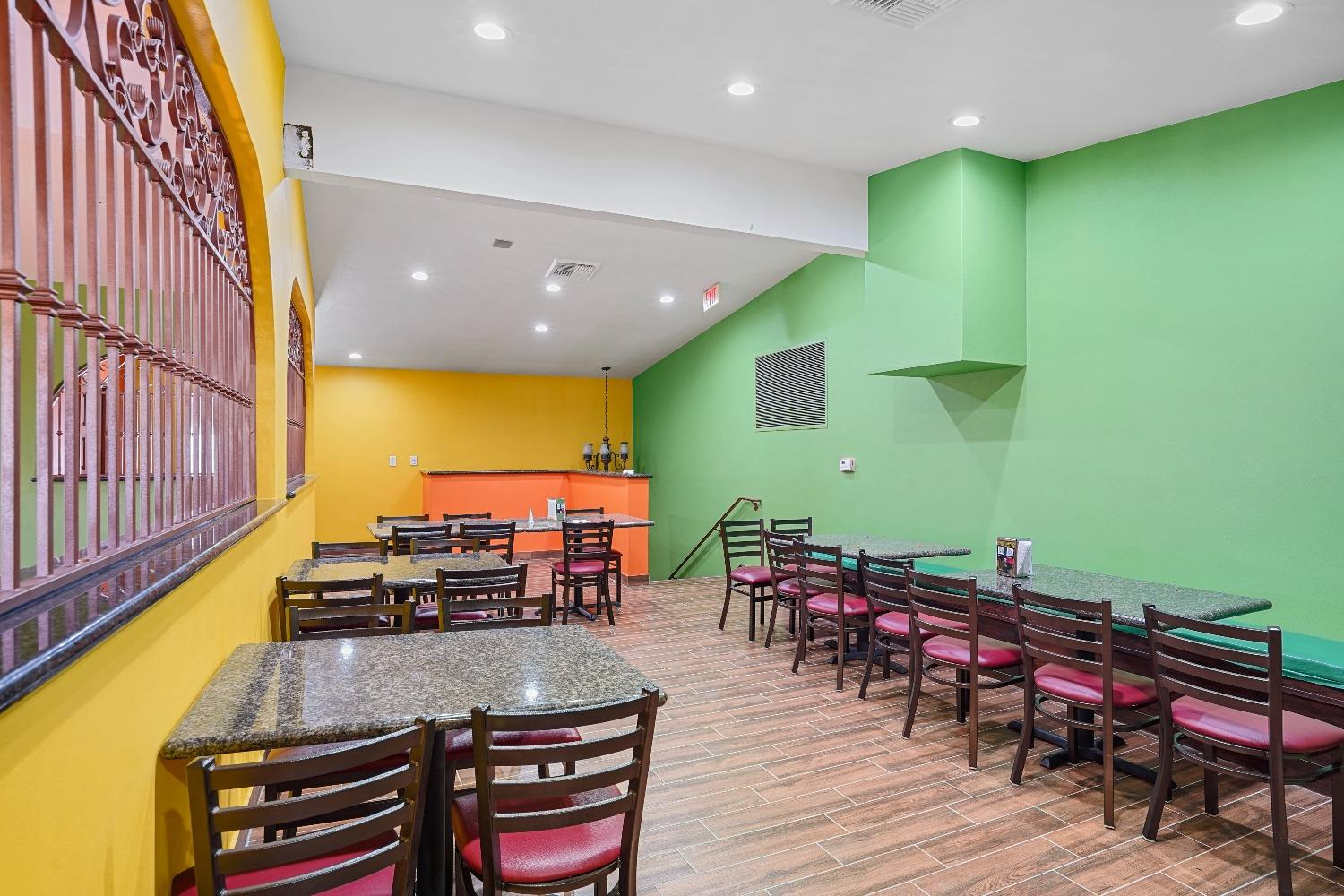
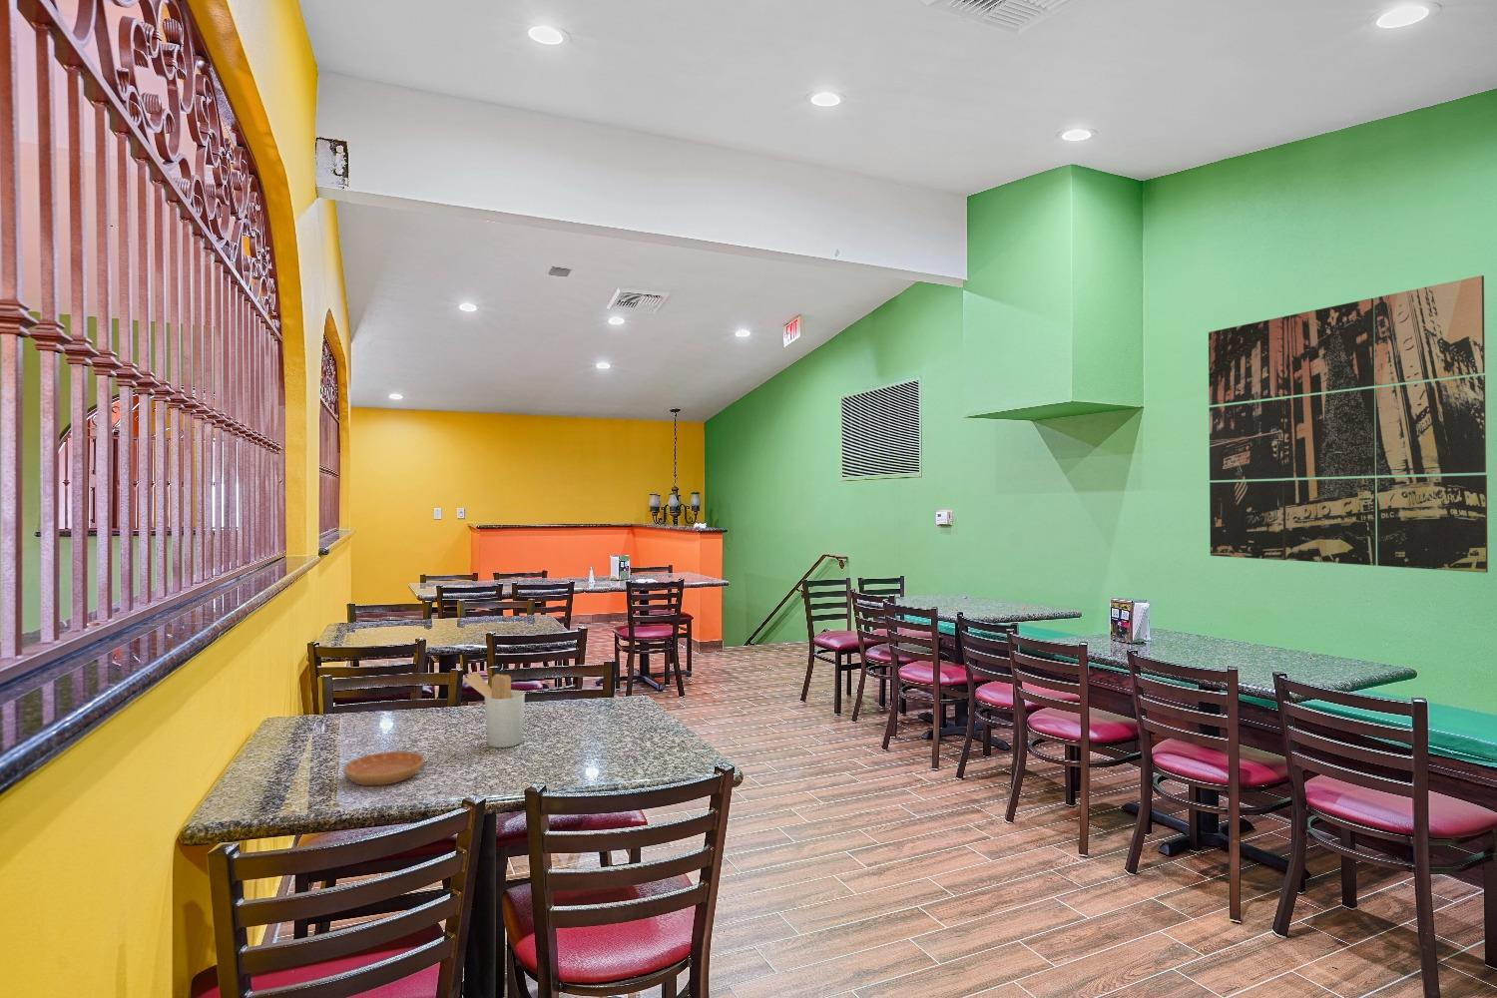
+ saucer [342,751,425,786]
+ wall art [1207,274,1489,574]
+ utensil holder [461,672,526,749]
